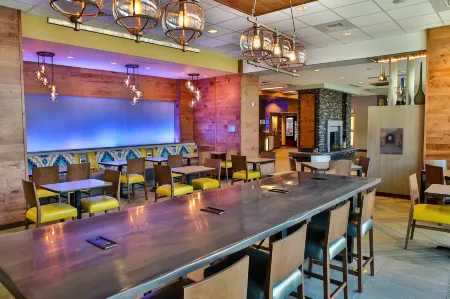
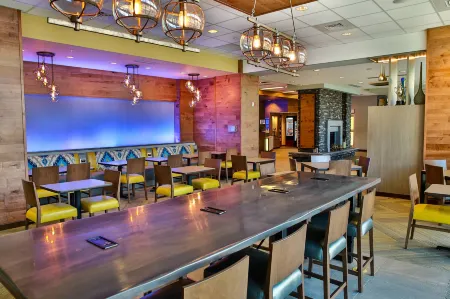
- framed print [379,127,405,156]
